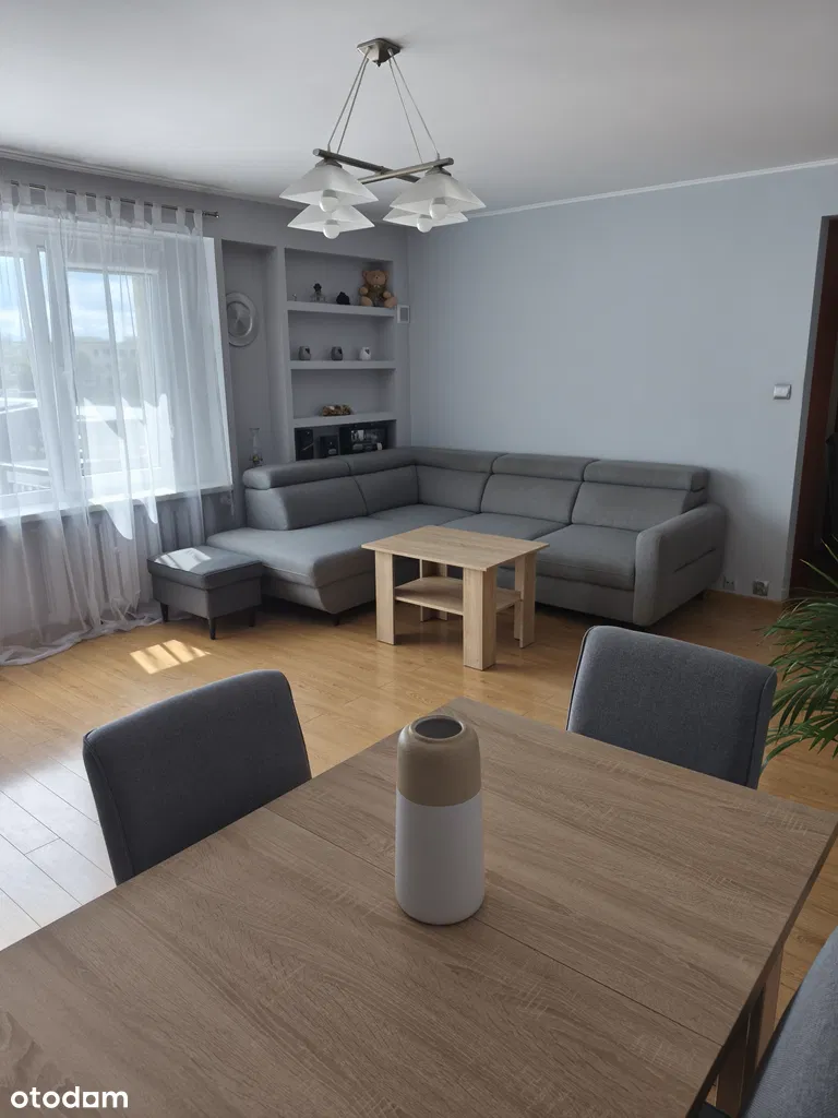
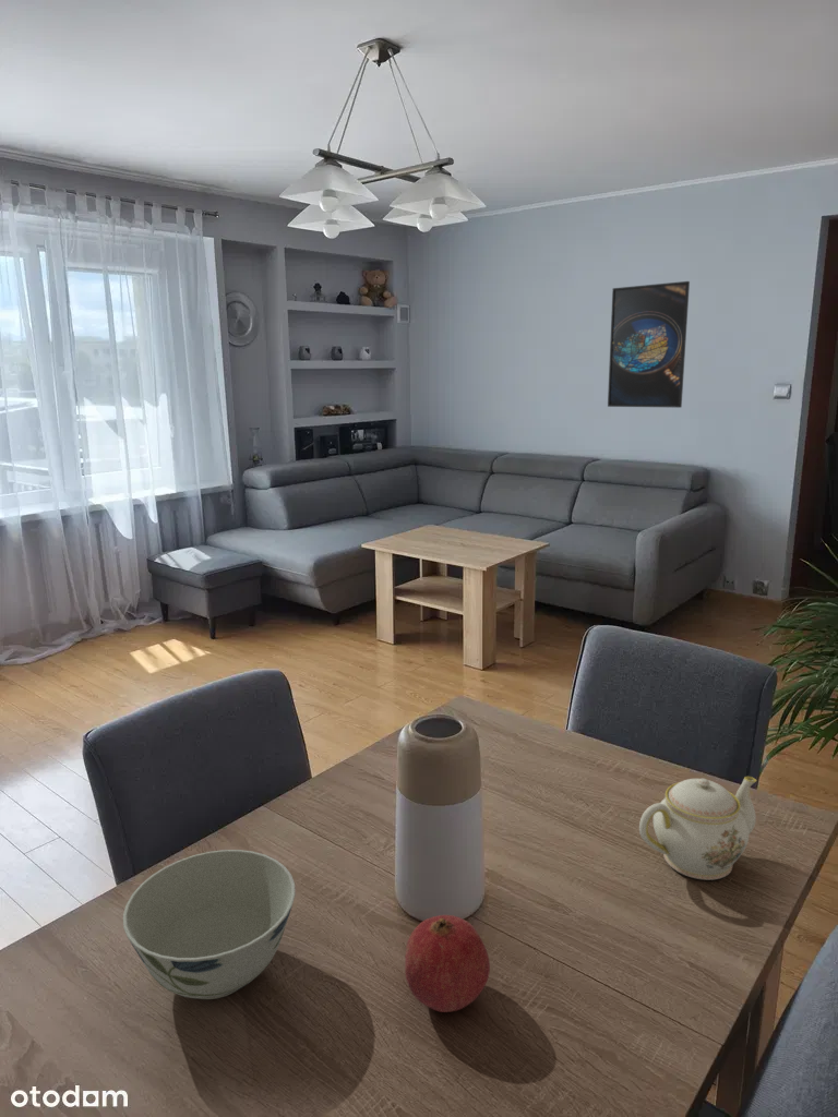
+ fruit [404,914,491,1013]
+ teapot [638,776,757,881]
+ bowl [122,849,297,1000]
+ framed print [607,280,691,409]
